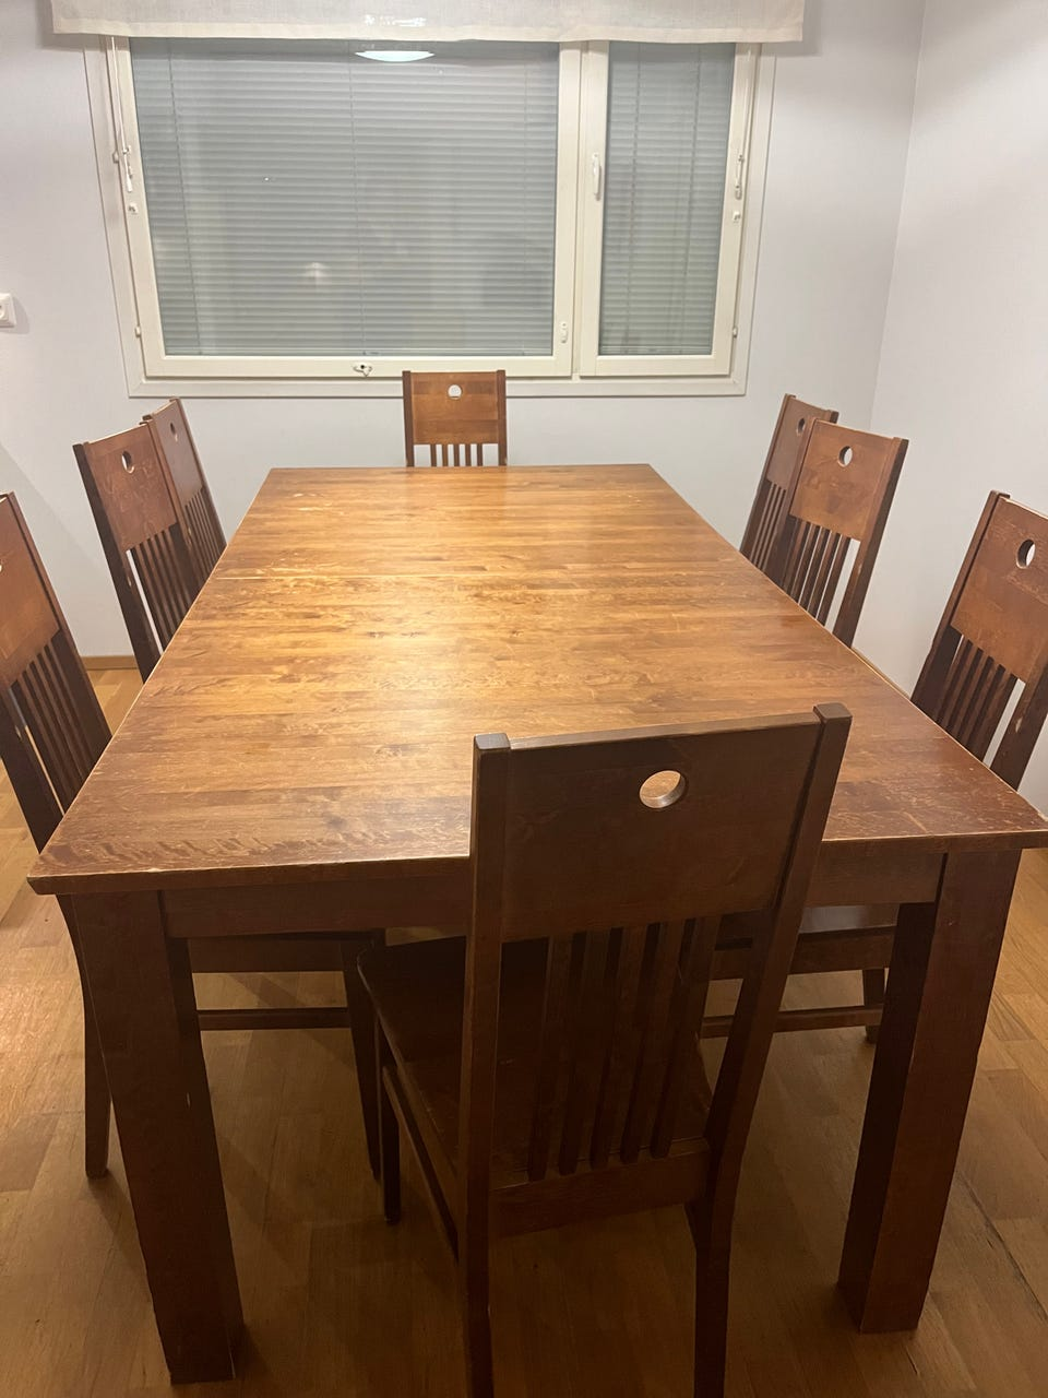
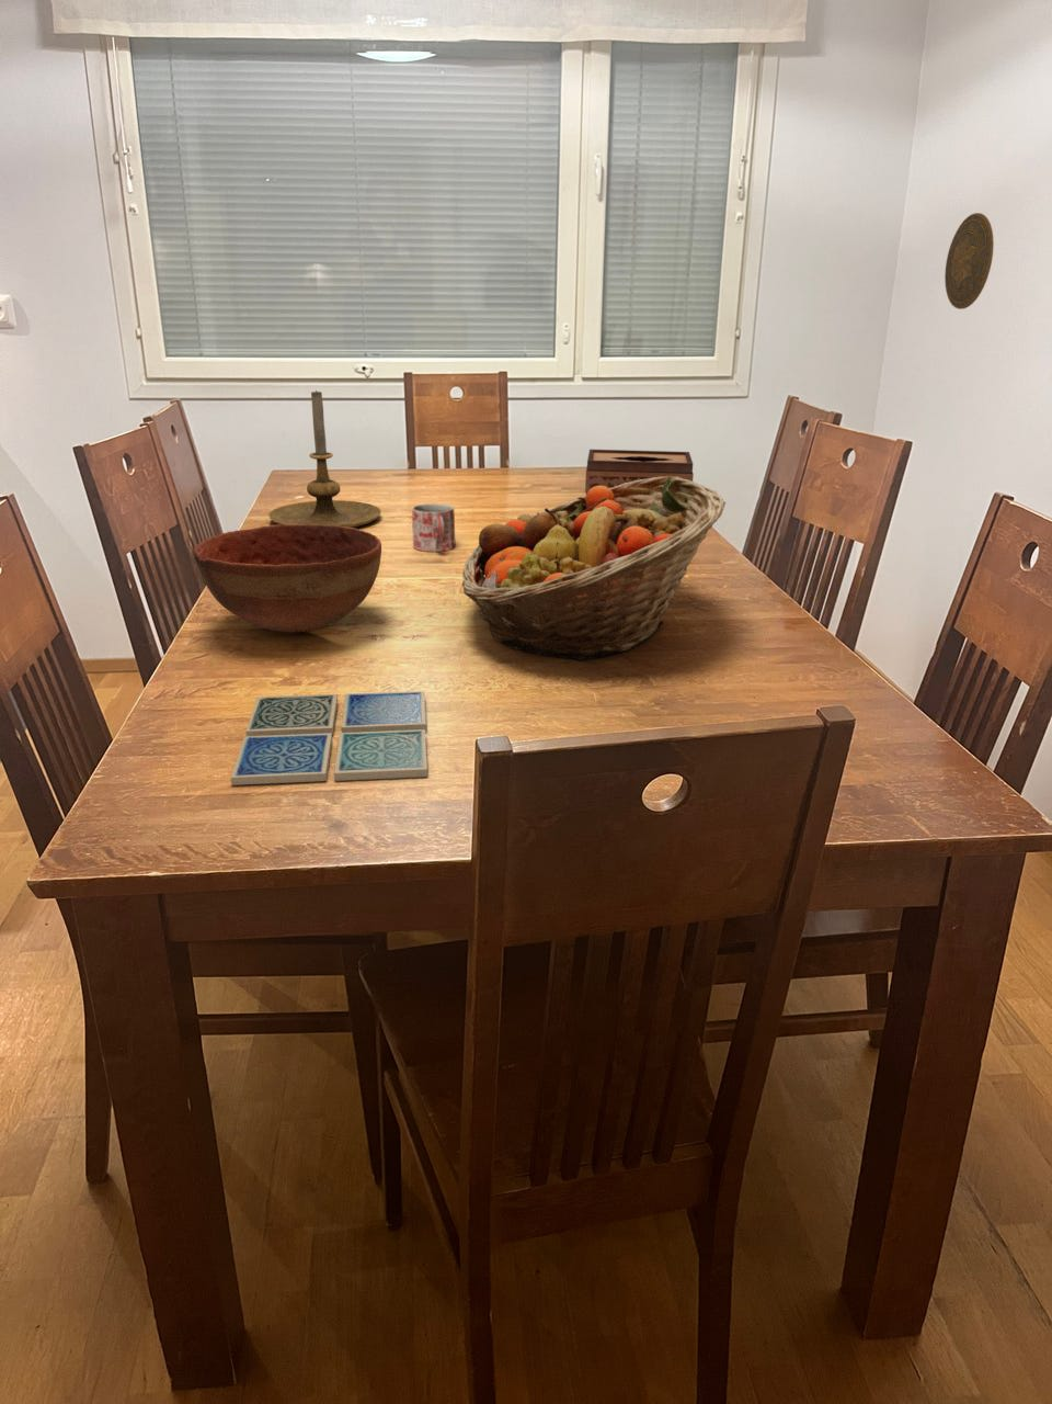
+ candle holder [267,389,382,528]
+ drink coaster [230,690,429,786]
+ mug [411,502,457,553]
+ fruit basket [460,476,726,661]
+ tissue box [585,449,695,495]
+ bowl [192,524,382,632]
+ decorative plate [944,211,995,311]
